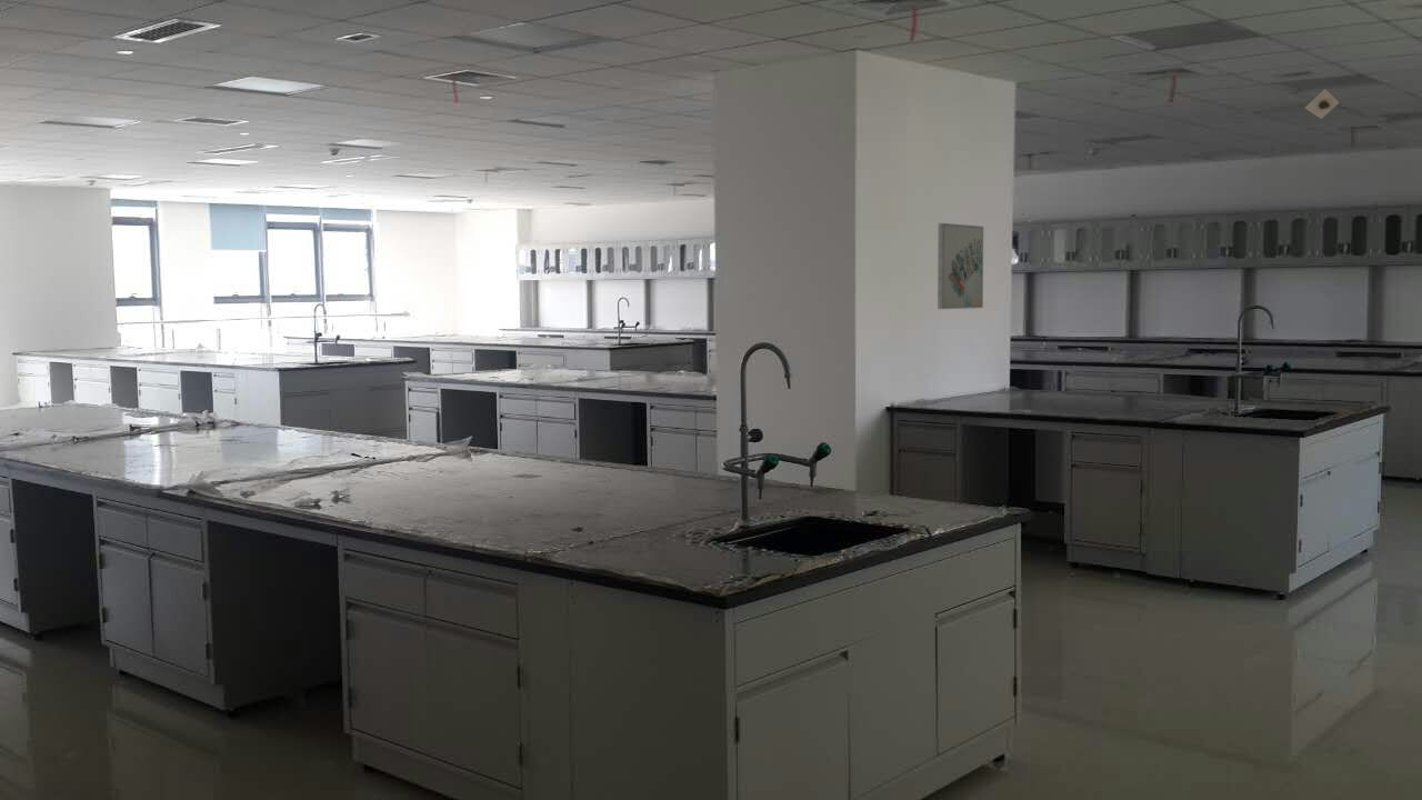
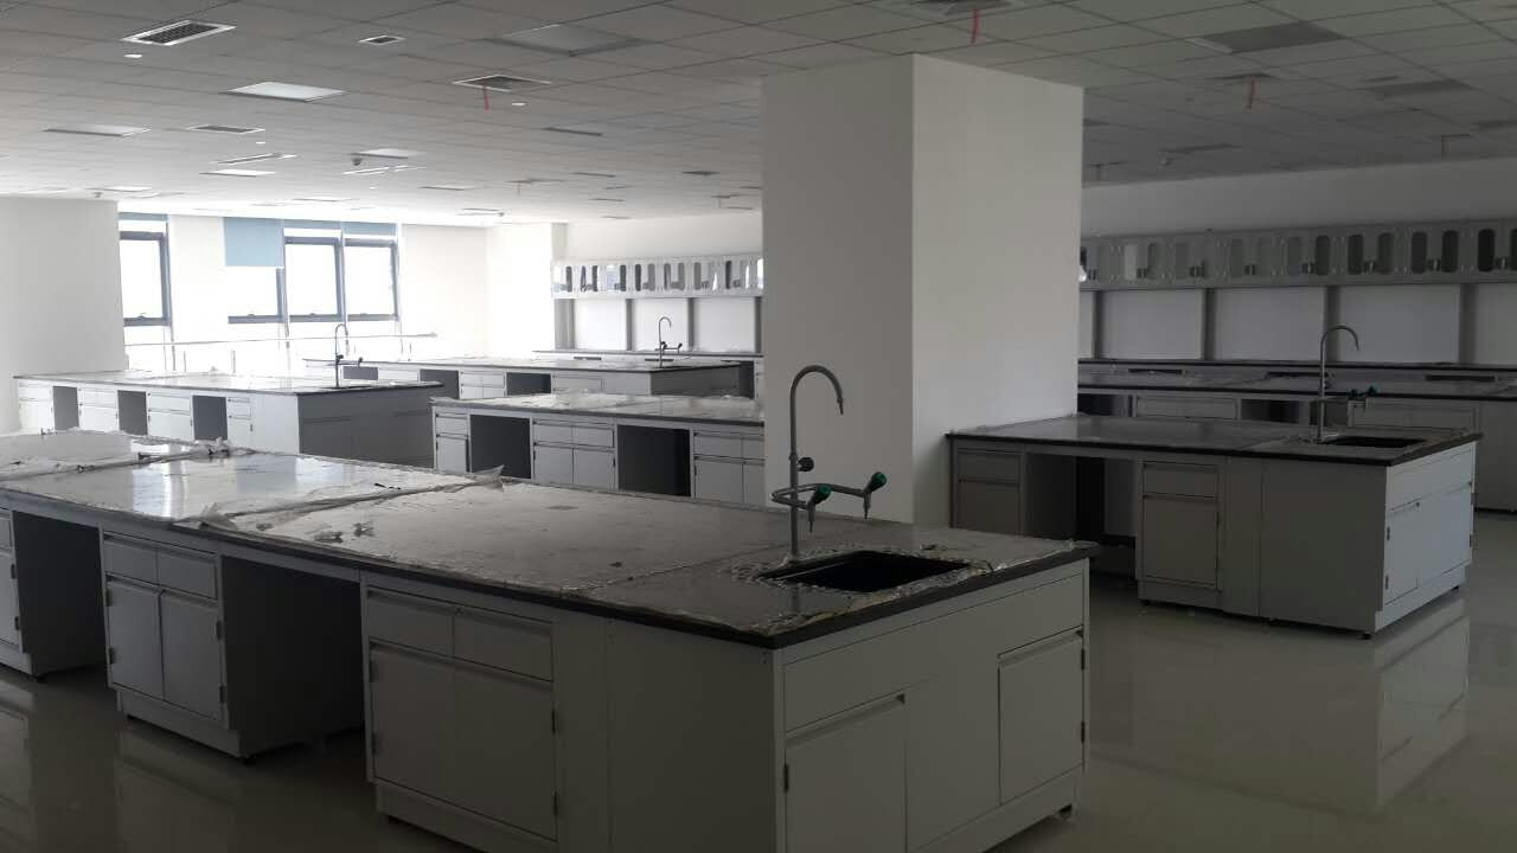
- recessed light [1304,88,1341,120]
- wall art [937,222,984,310]
